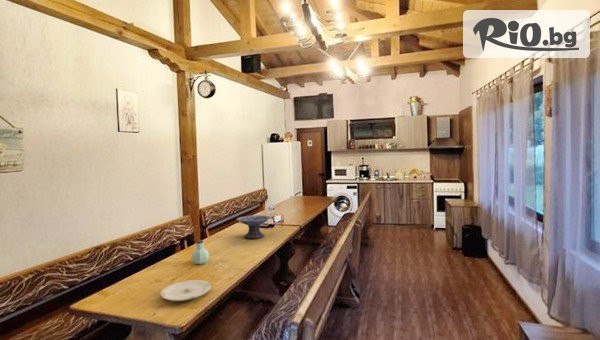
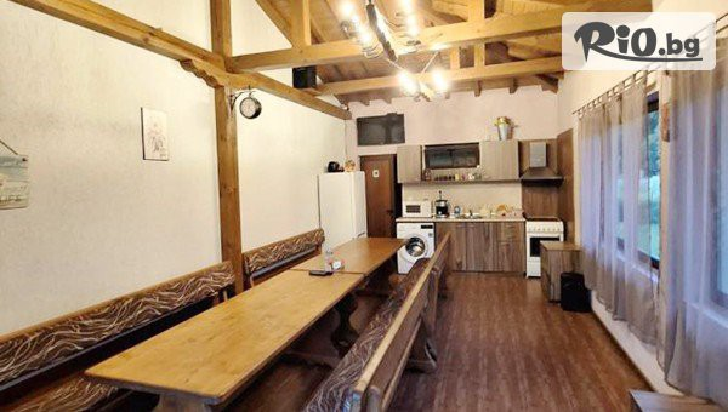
- jar [190,239,210,265]
- decorative bowl [236,214,272,239]
- plate [159,279,212,302]
